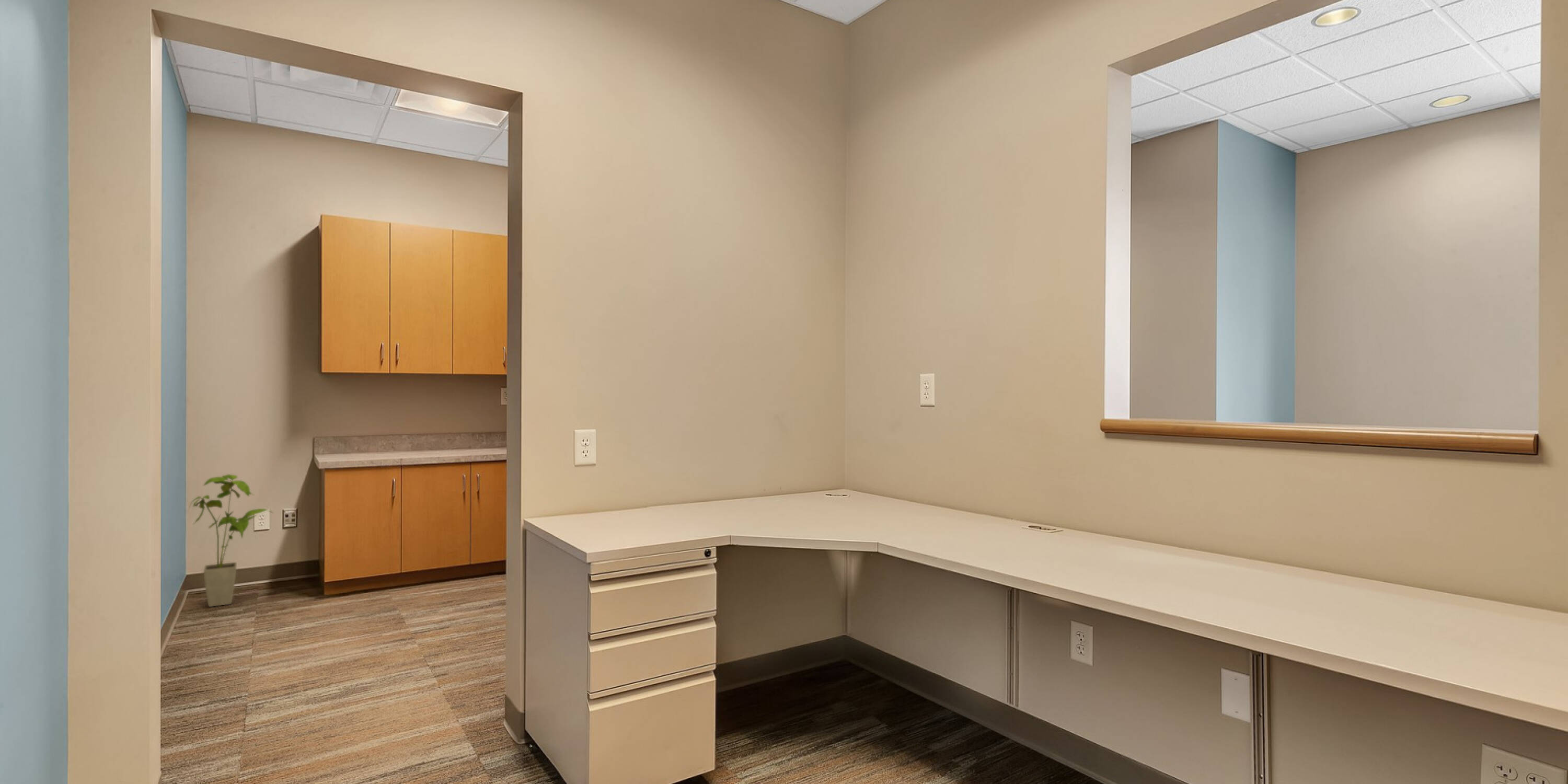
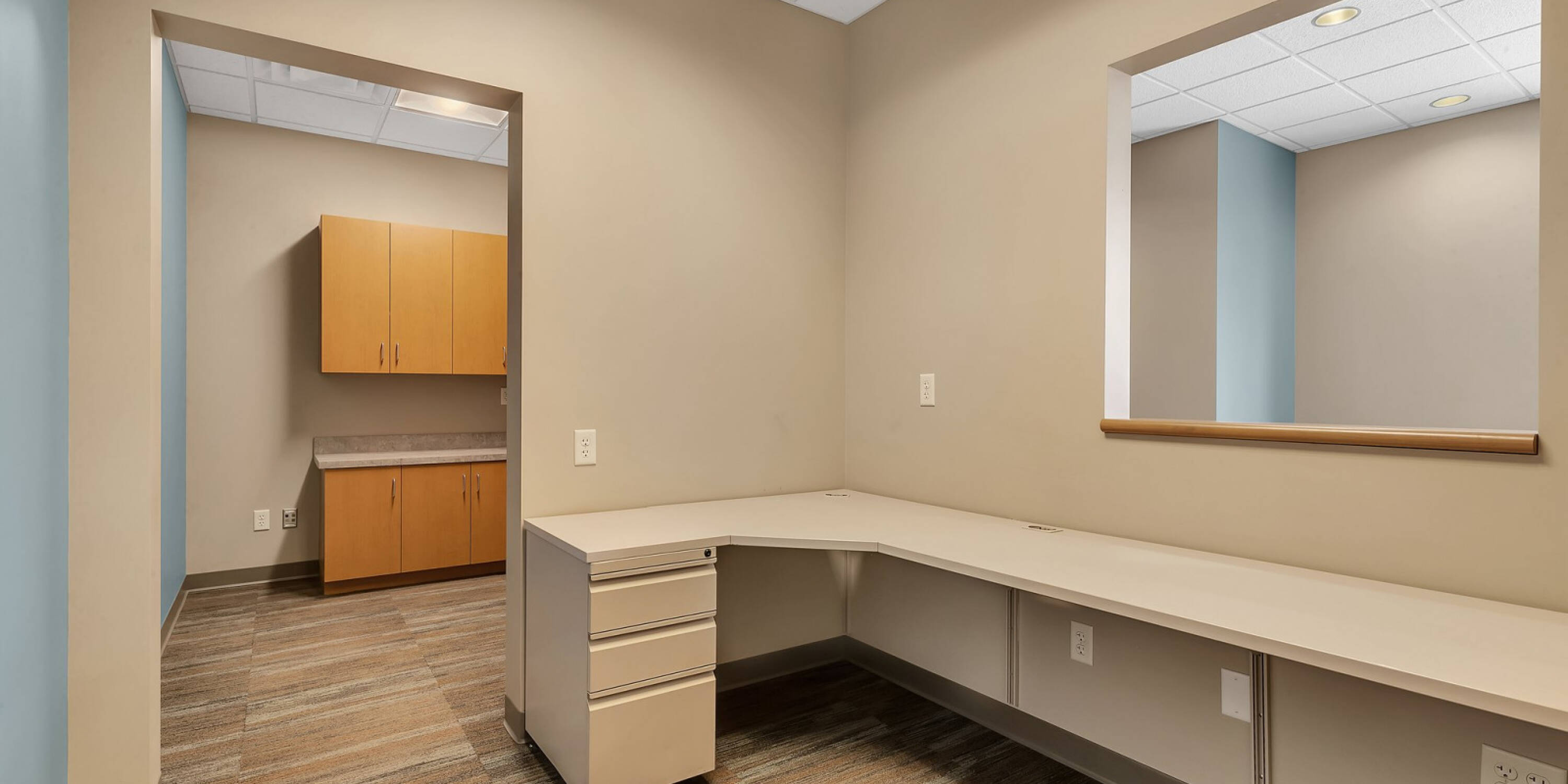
- house plant [189,474,274,607]
